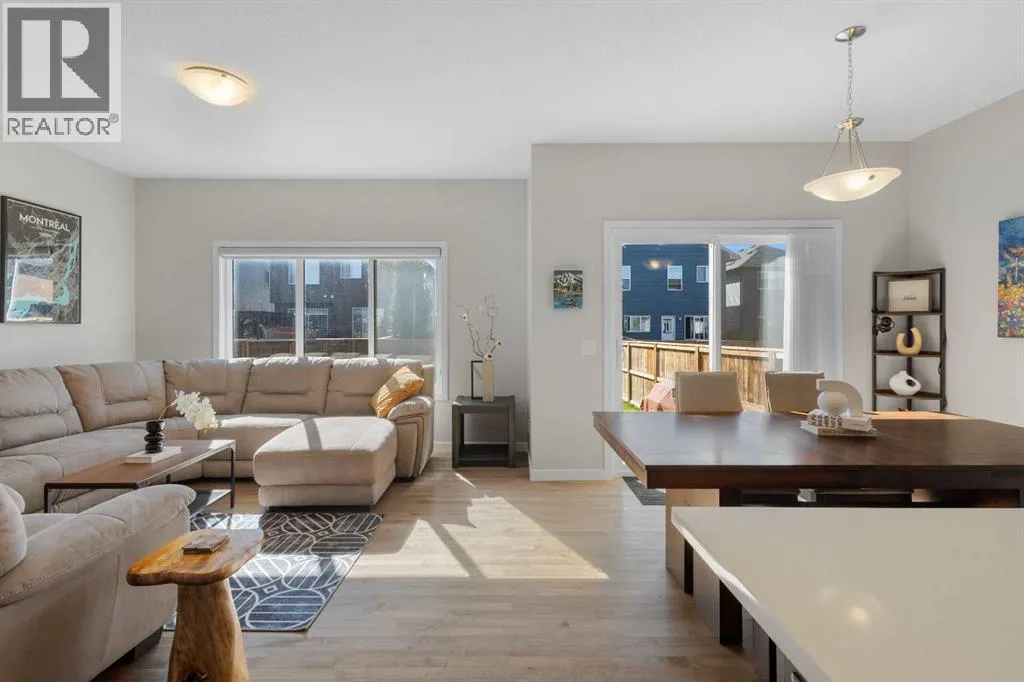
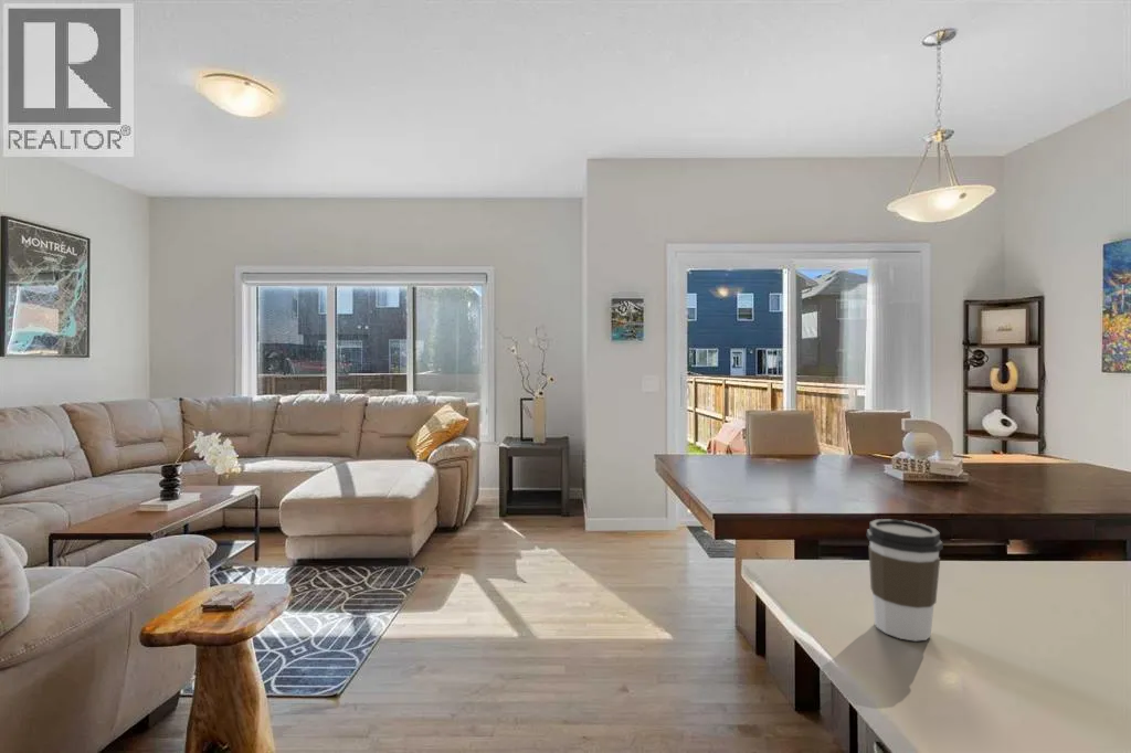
+ coffee cup [866,518,944,643]
